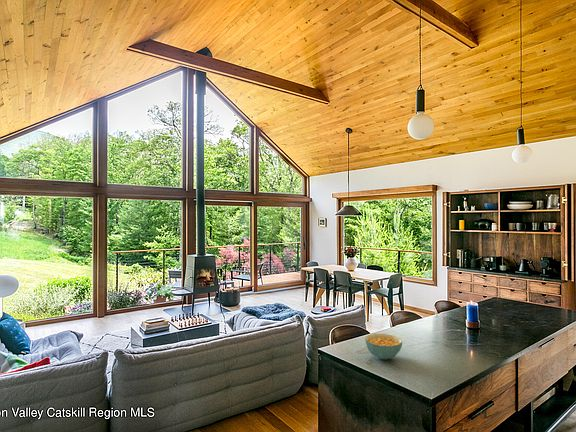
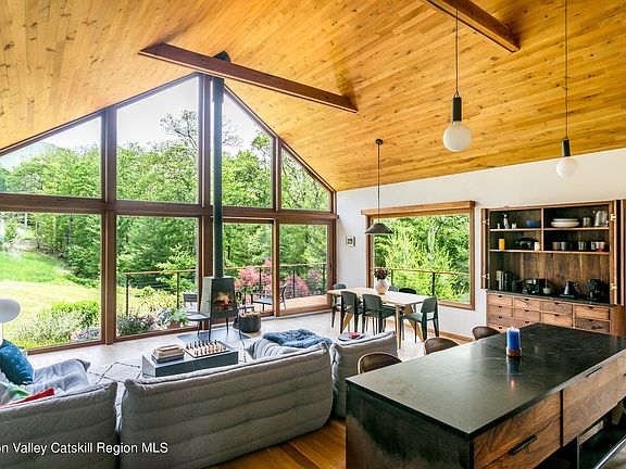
- cereal bowl [364,333,403,361]
